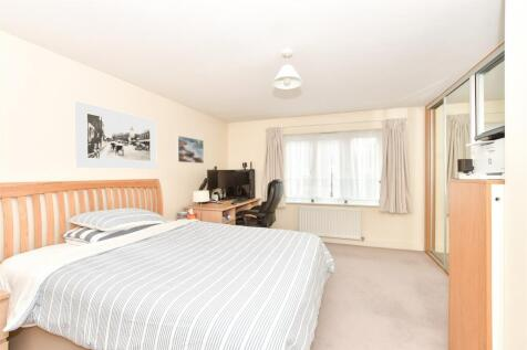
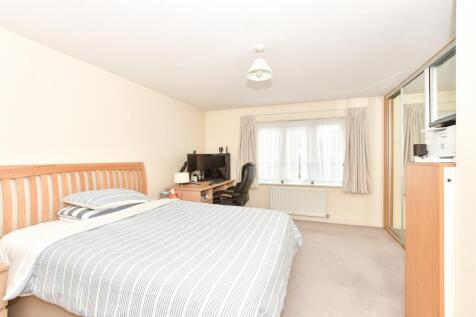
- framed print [74,100,158,170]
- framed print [175,135,205,165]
